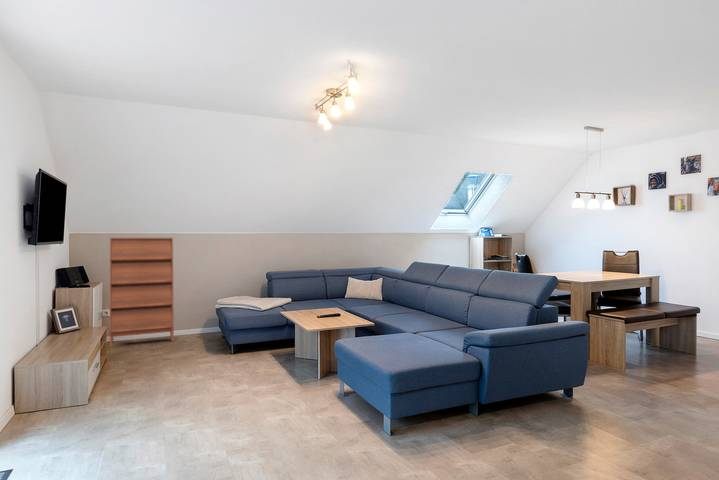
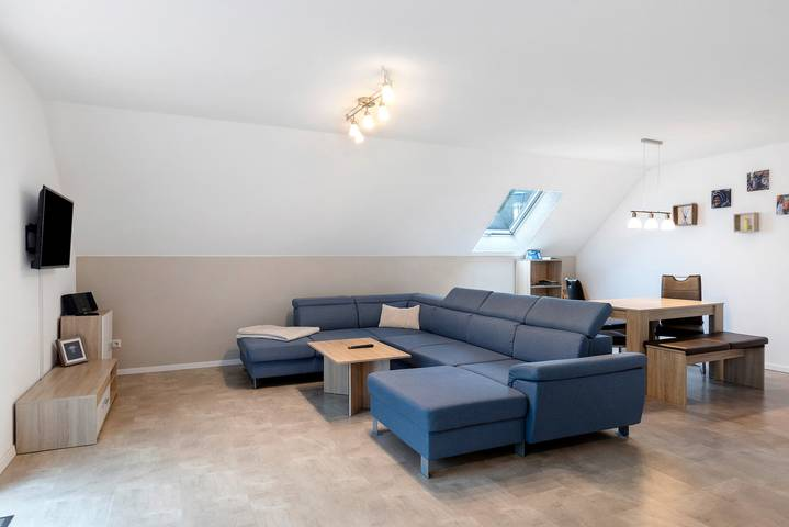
- shoe cabinet [109,237,175,348]
